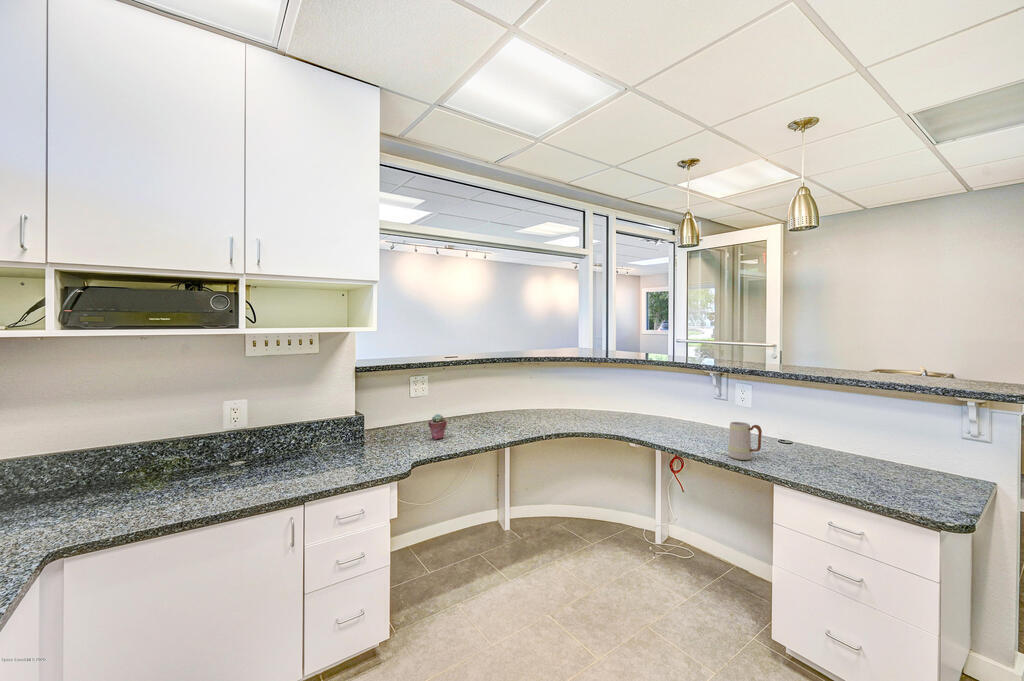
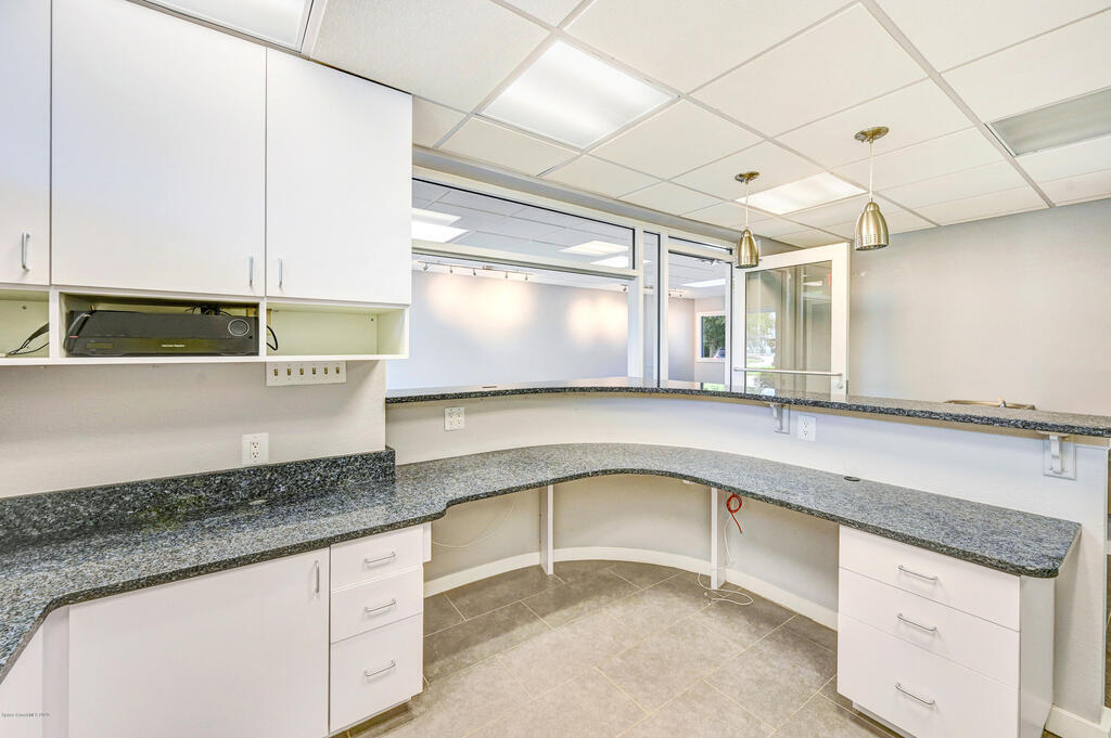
- mug [727,421,763,461]
- potted succulent [427,413,448,440]
